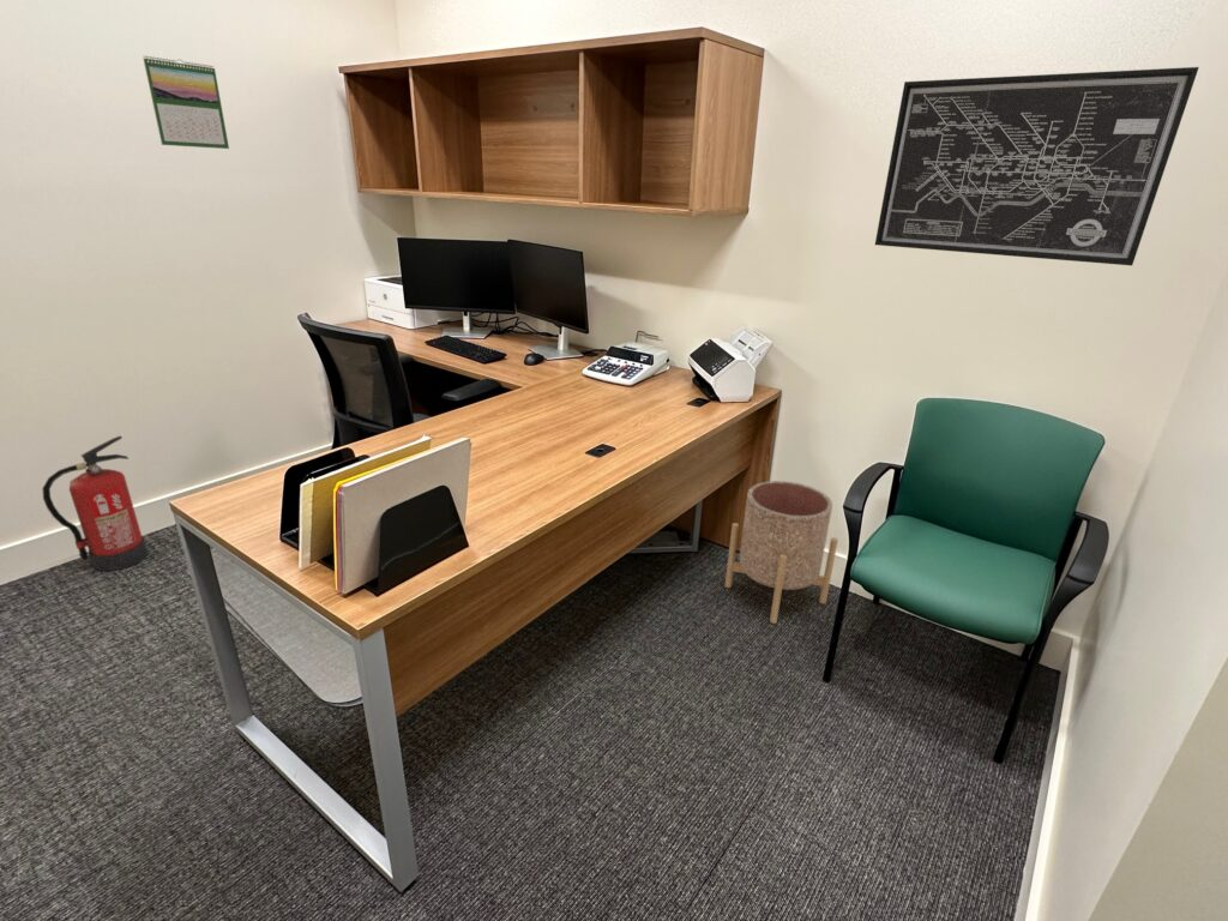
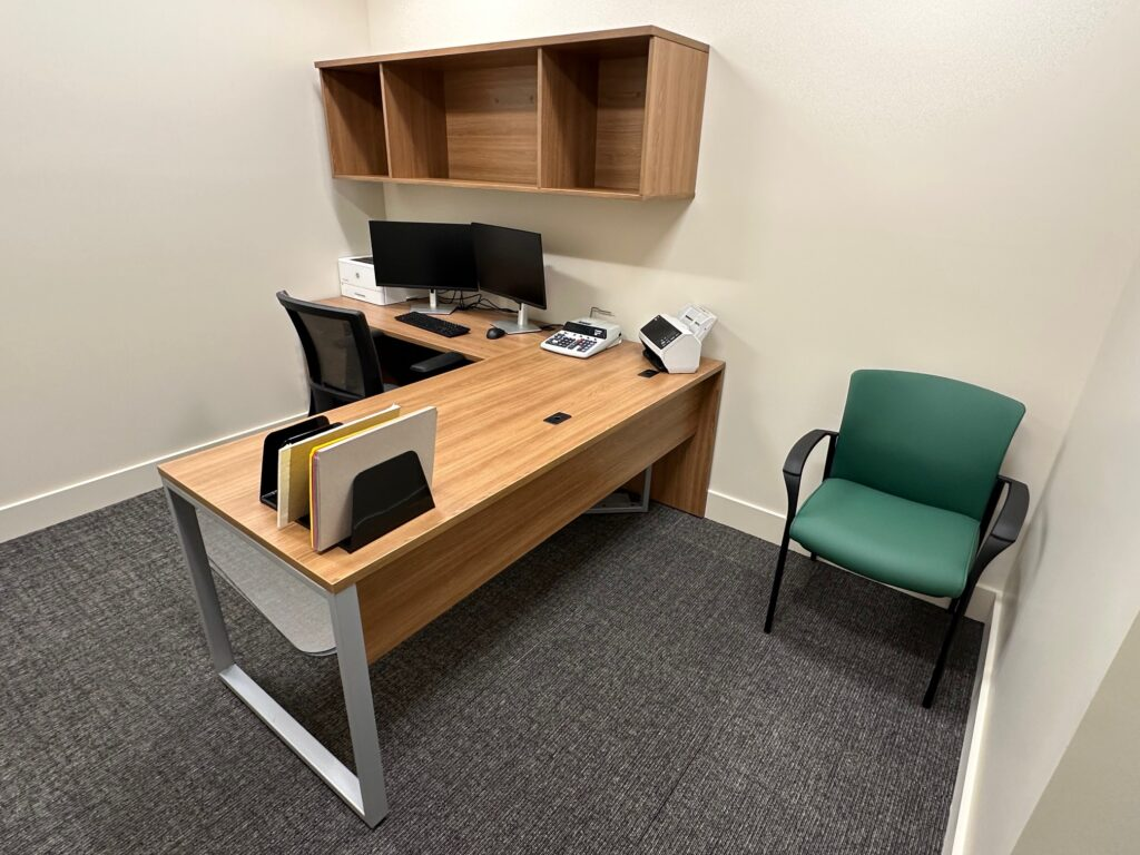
- calendar [143,55,230,150]
- wall art [874,66,1200,266]
- planter [724,480,839,625]
- fire extinguisher [41,434,149,572]
